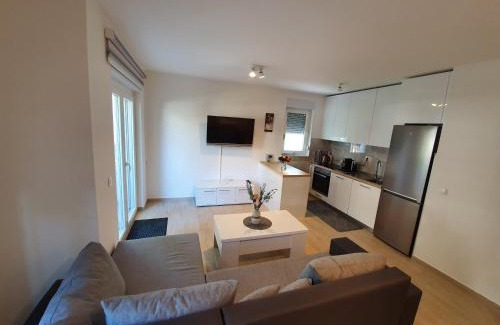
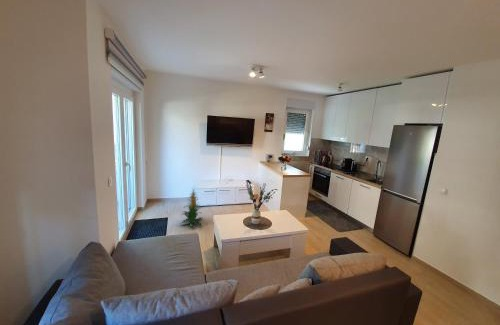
+ indoor plant [179,188,203,229]
